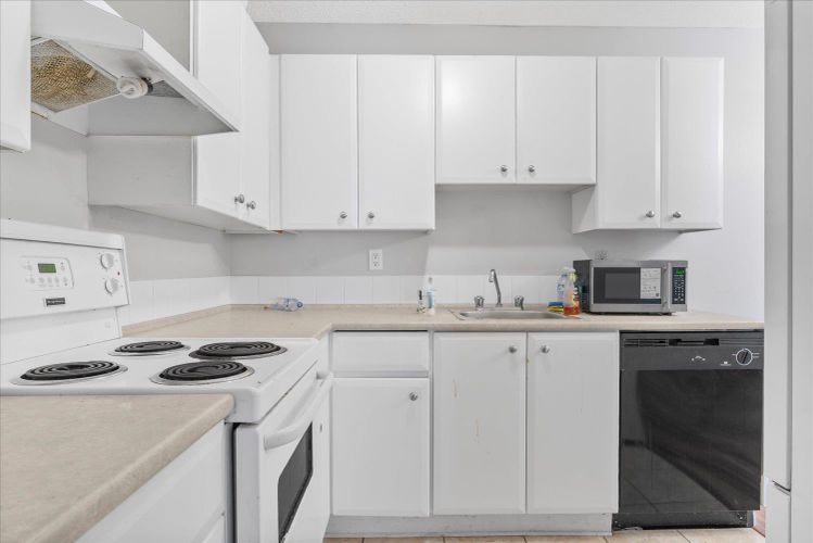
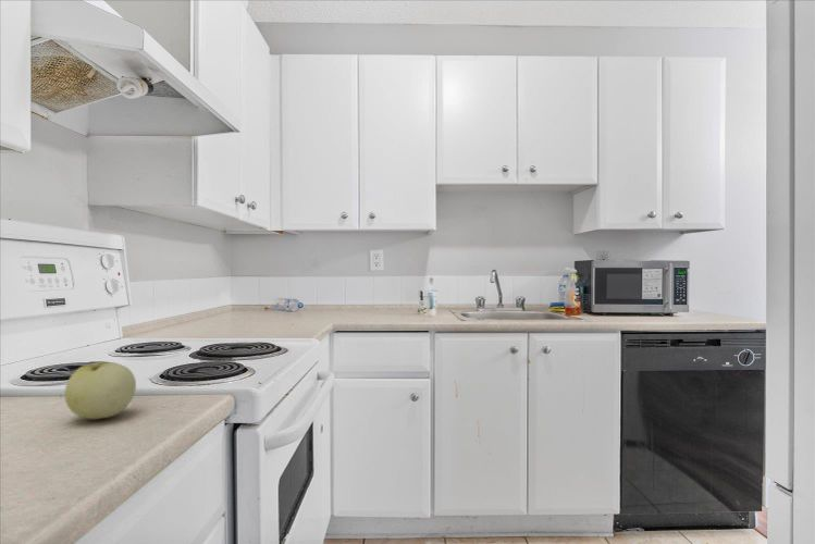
+ apple [63,361,137,420]
